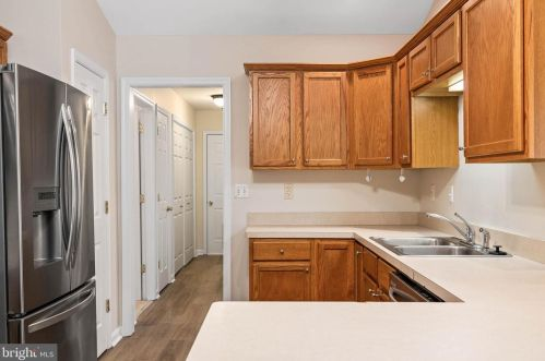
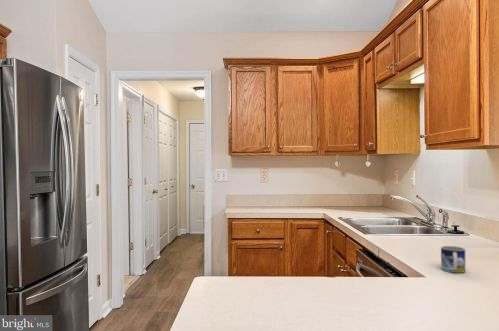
+ mug [440,245,466,274]
